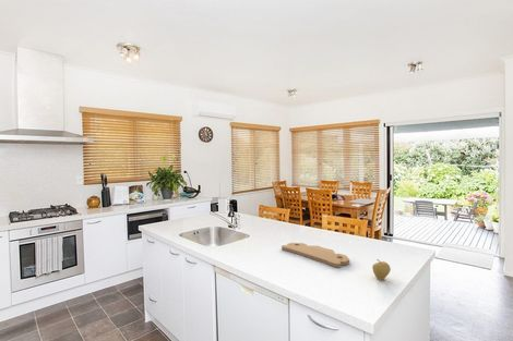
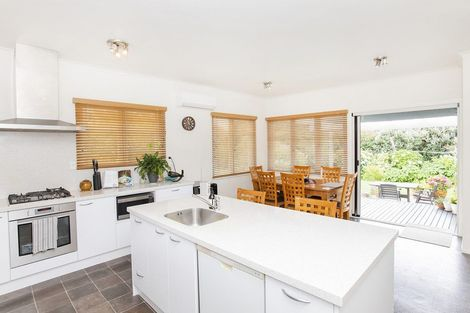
- fruit [371,258,392,281]
- cutting board [281,242,350,268]
